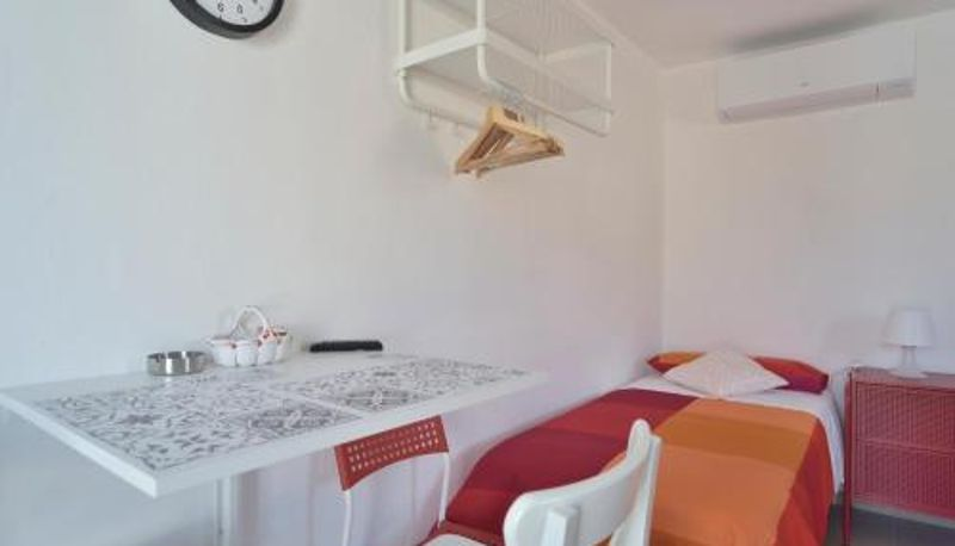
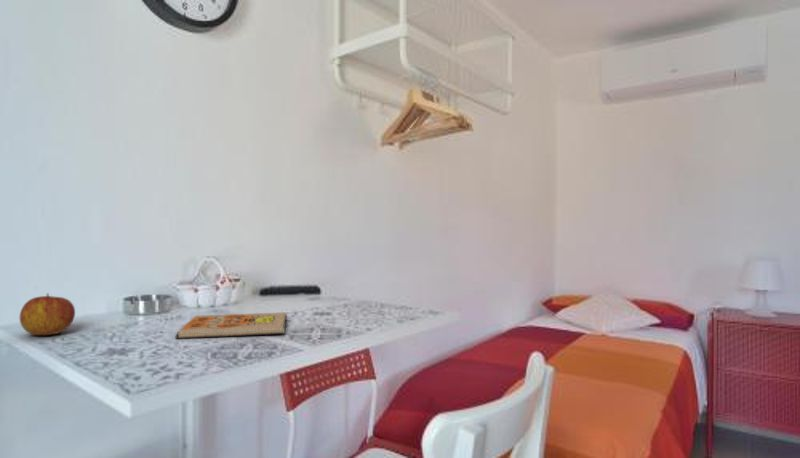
+ apple [19,292,76,336]
+ notebook [175,311,288,340]
